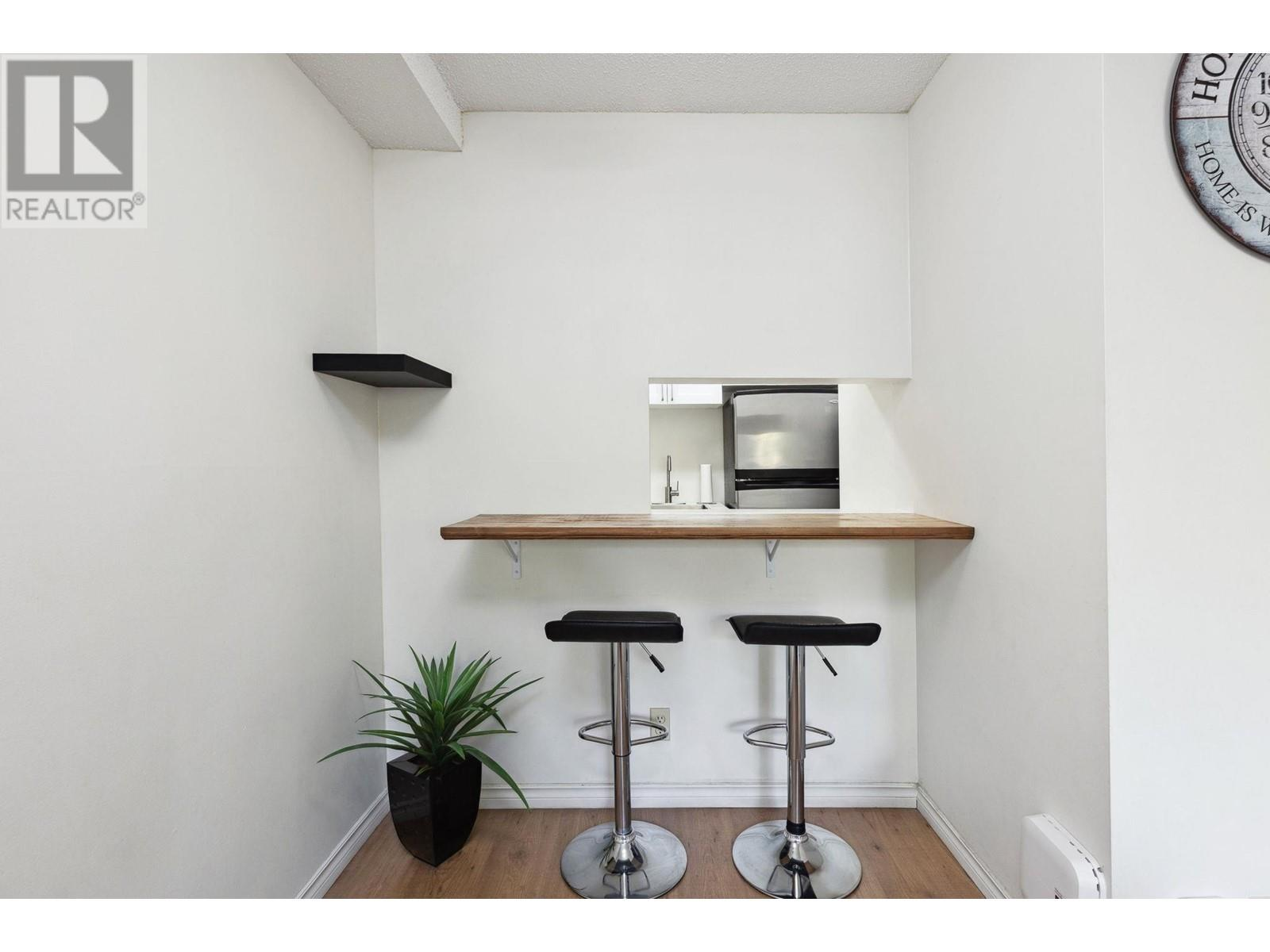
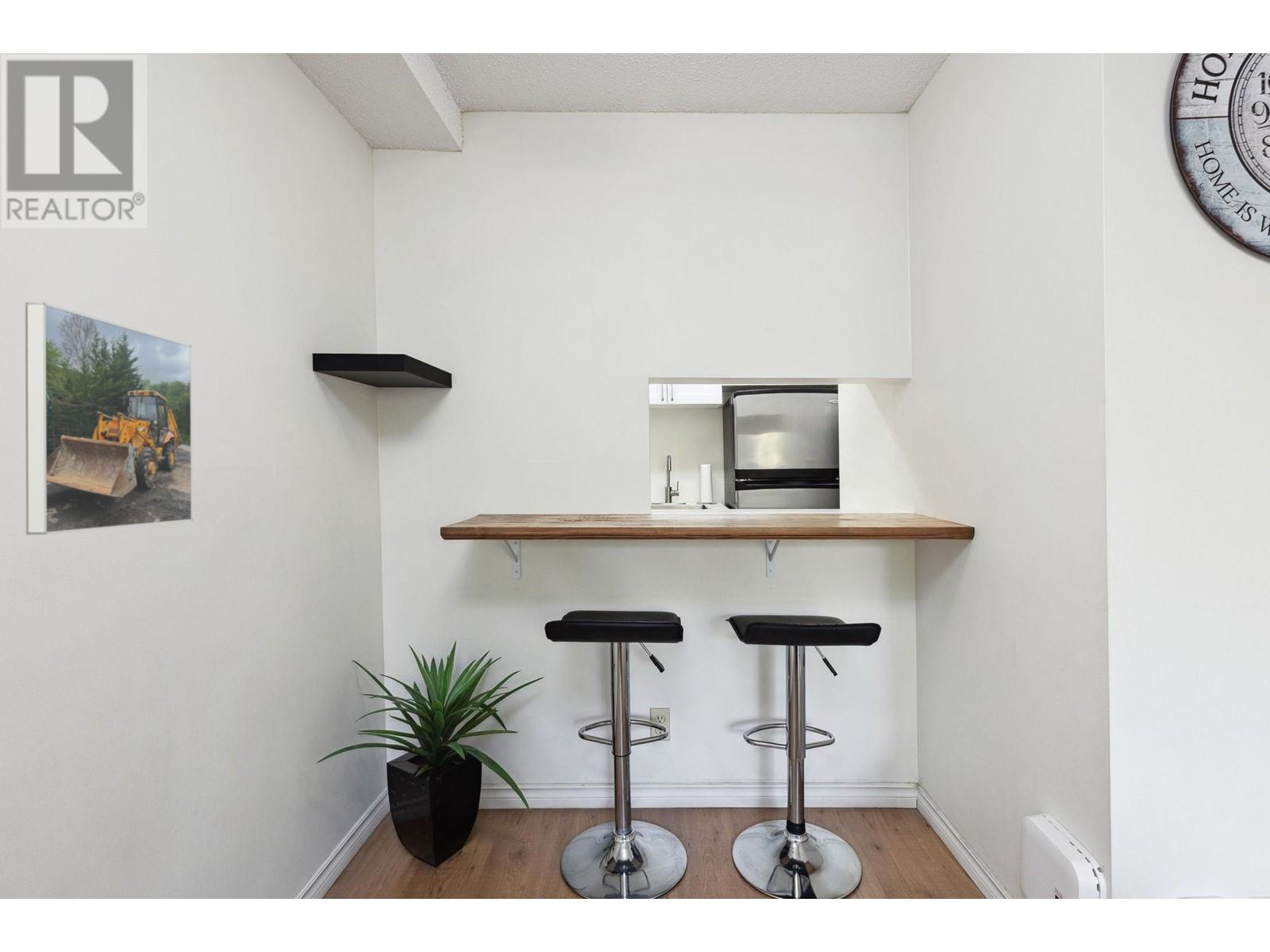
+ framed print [25,301,194,536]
